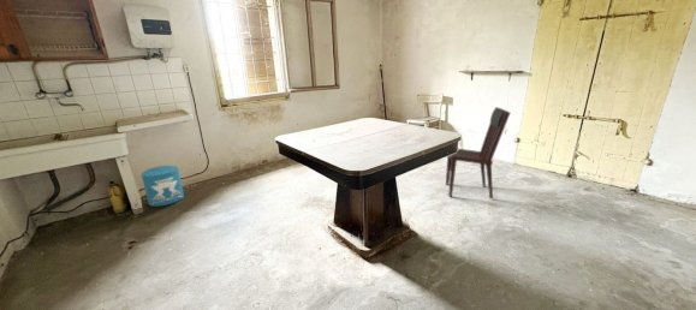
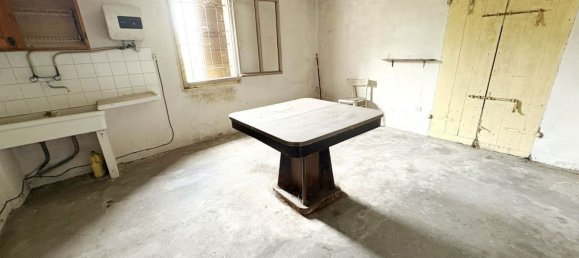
- dining chair [445,106,511,199]
- bucket [139,165,185,208]
